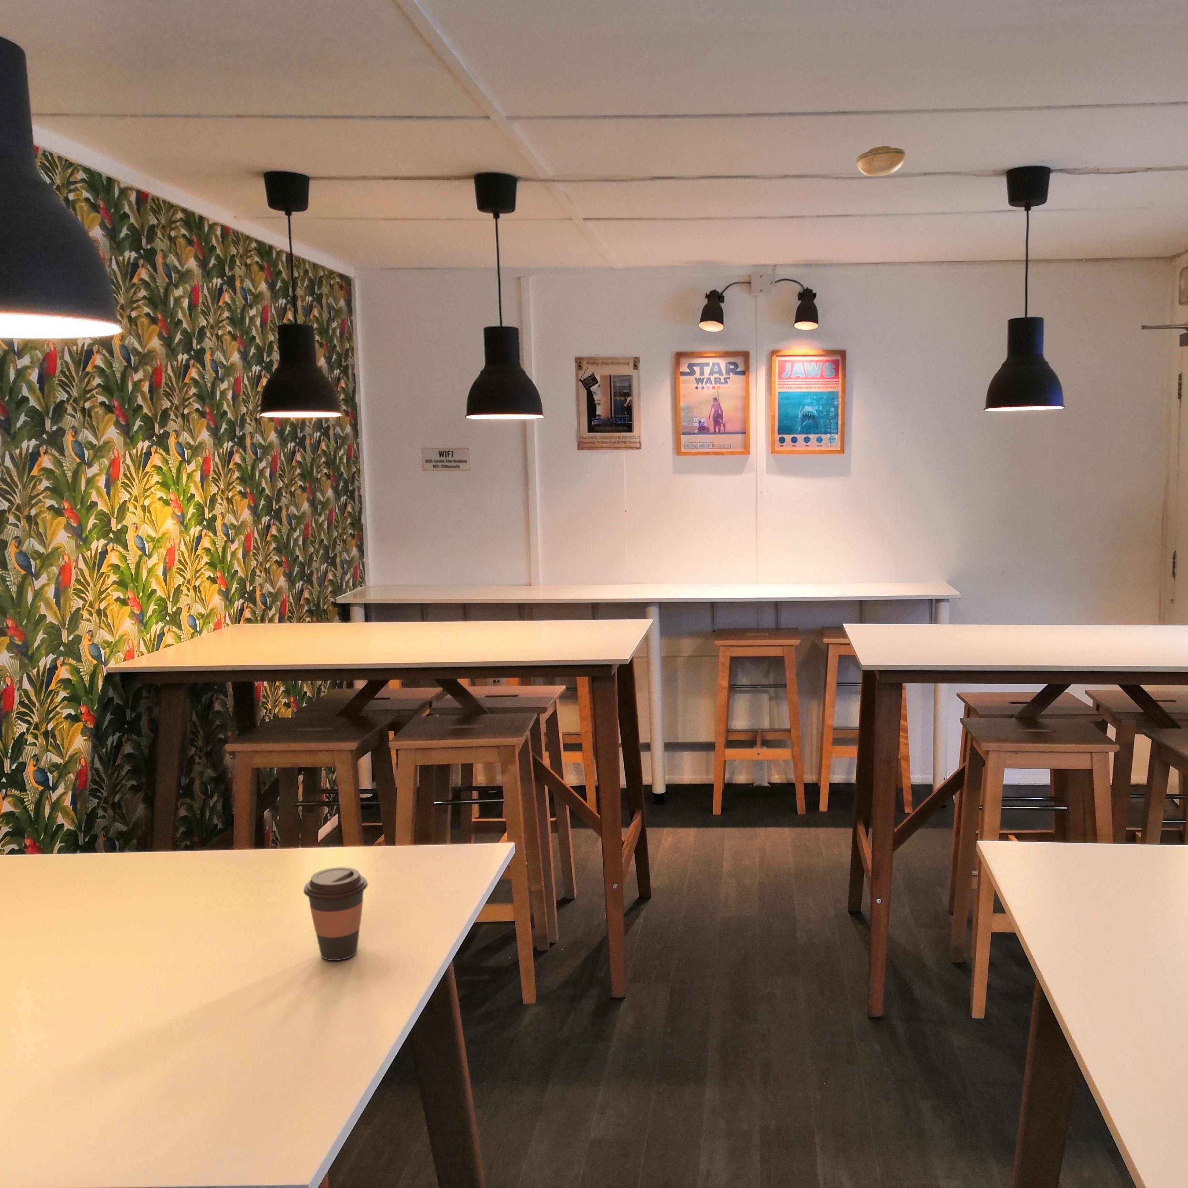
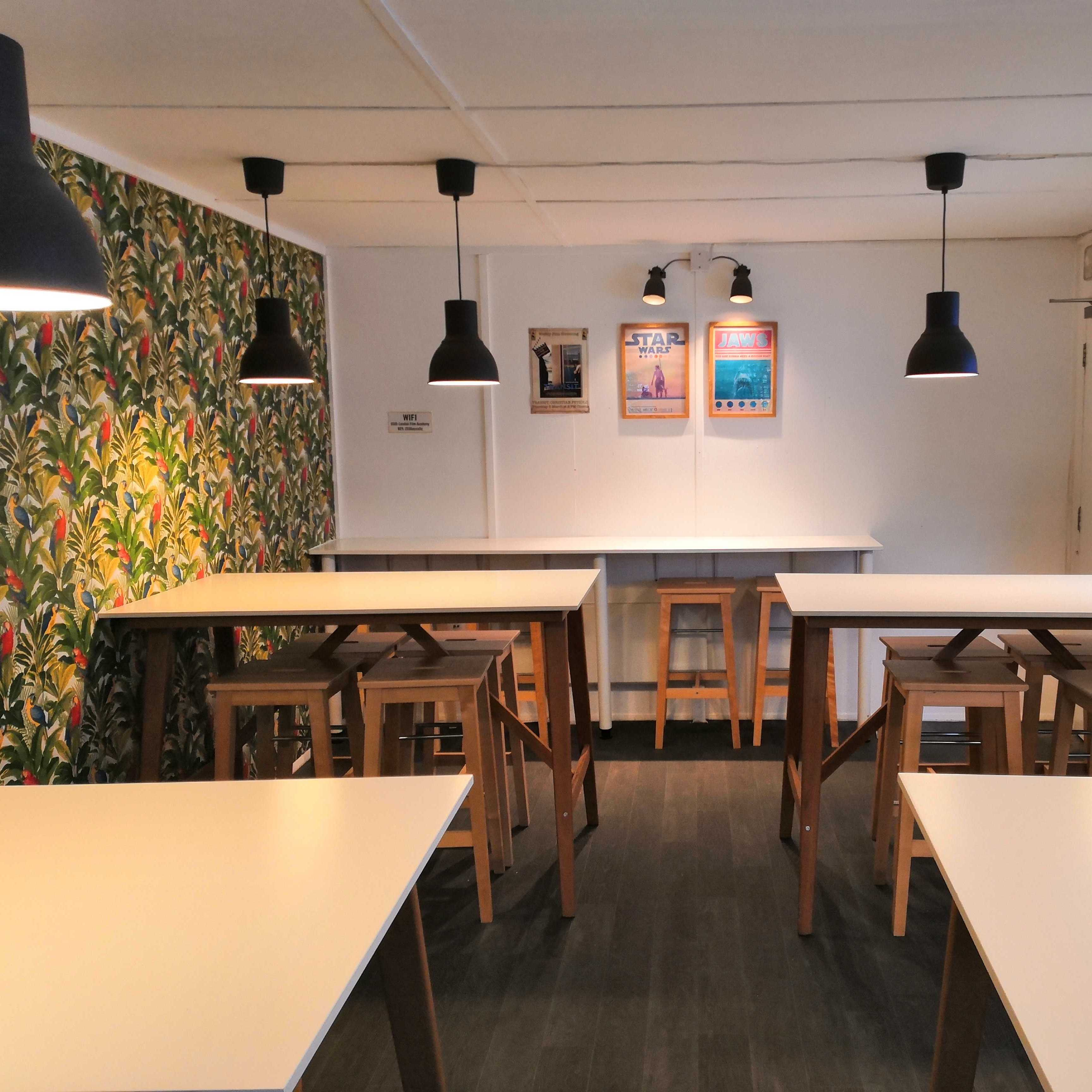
- coffee cup [304,867,368,961]
- smoke detector [856,146,905,176]
